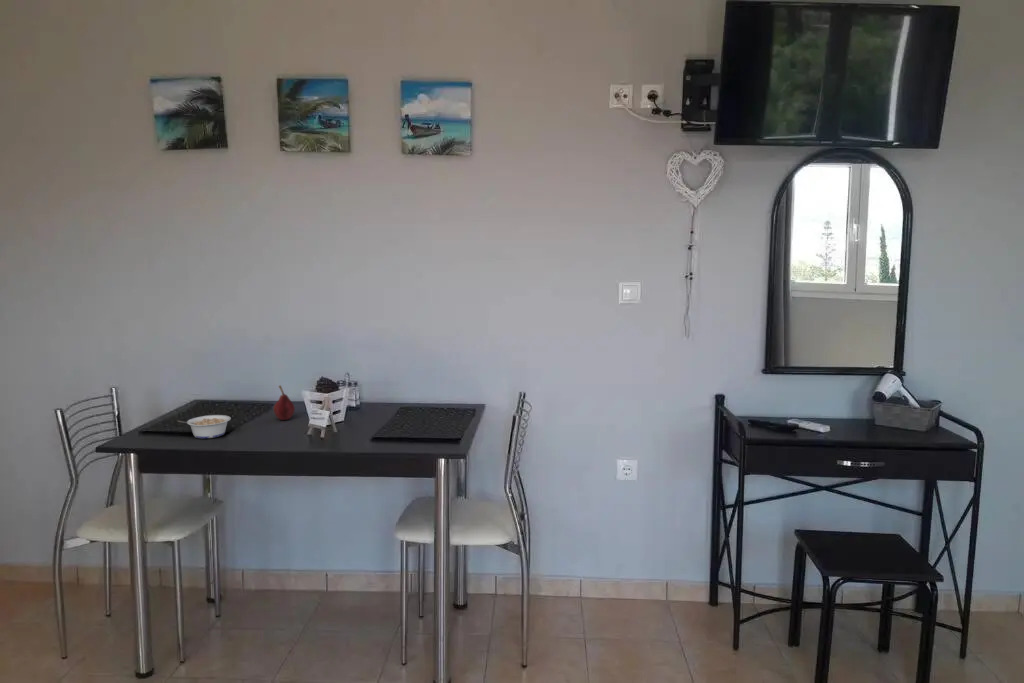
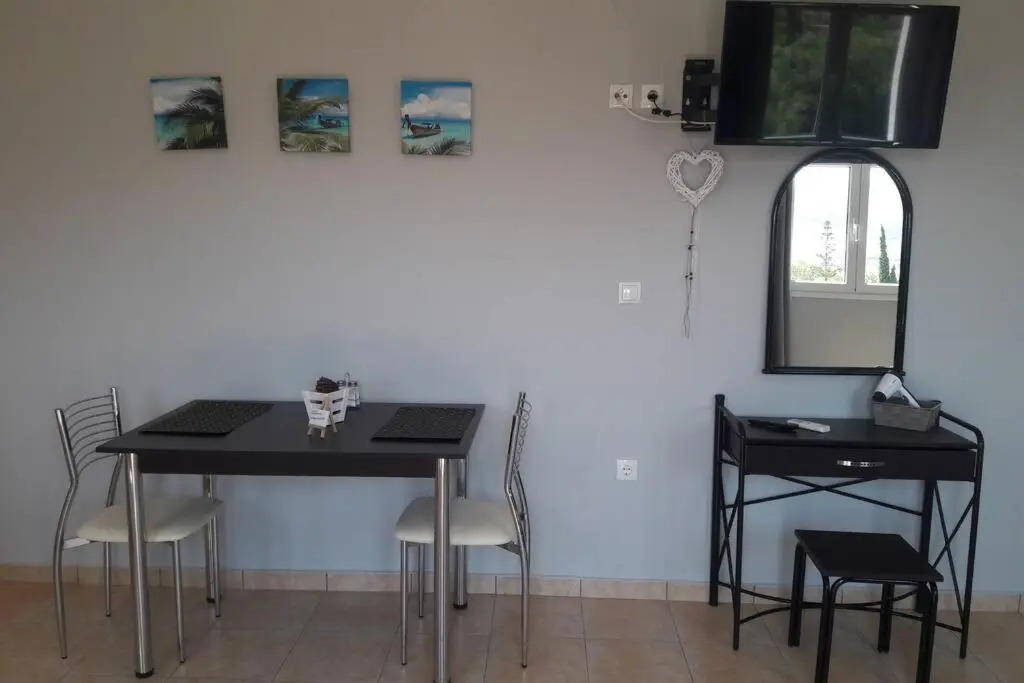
- legume [177,414,232,439]
- fruit [273,384,296,421]
